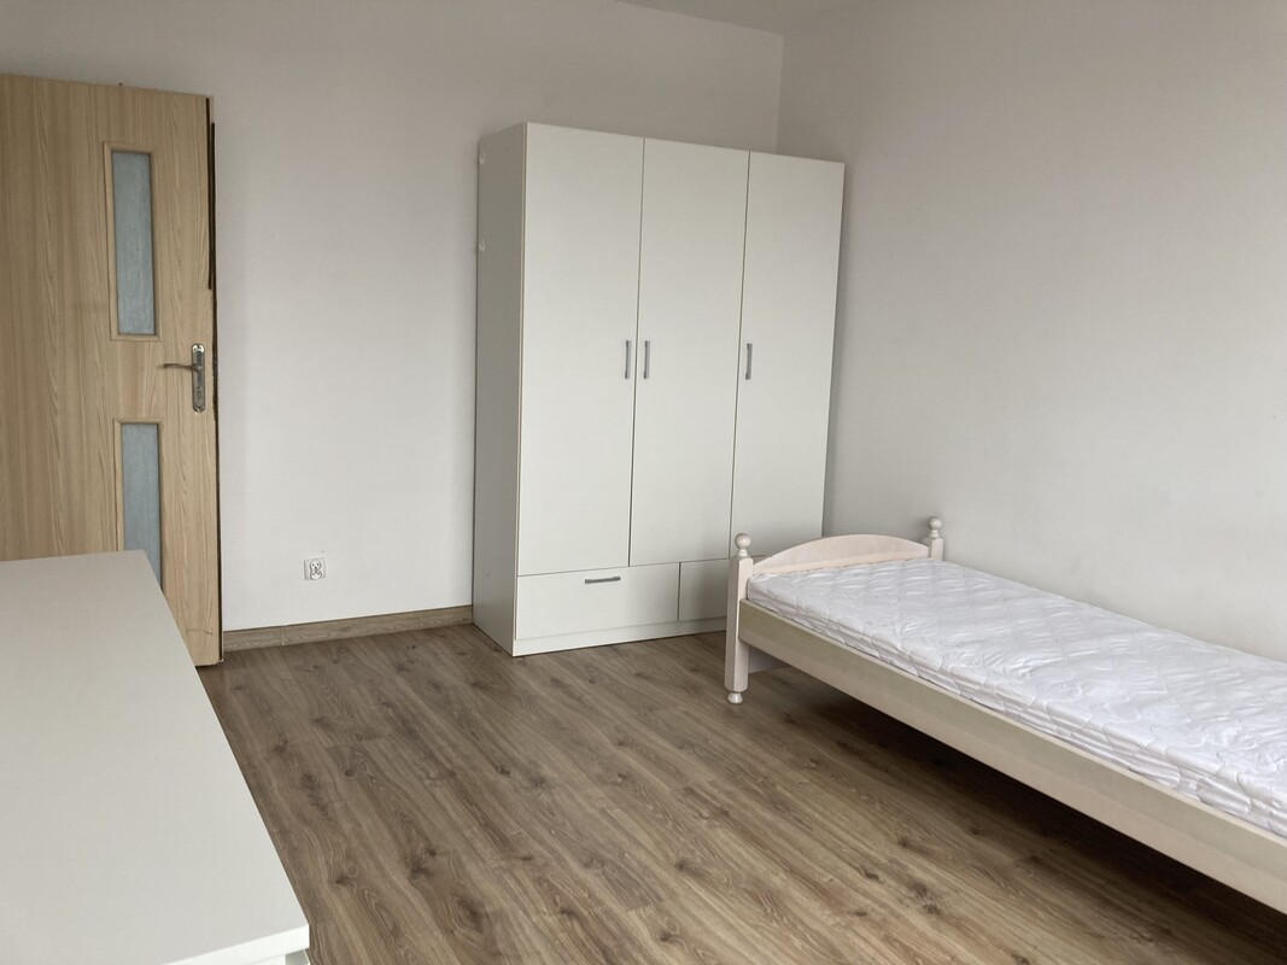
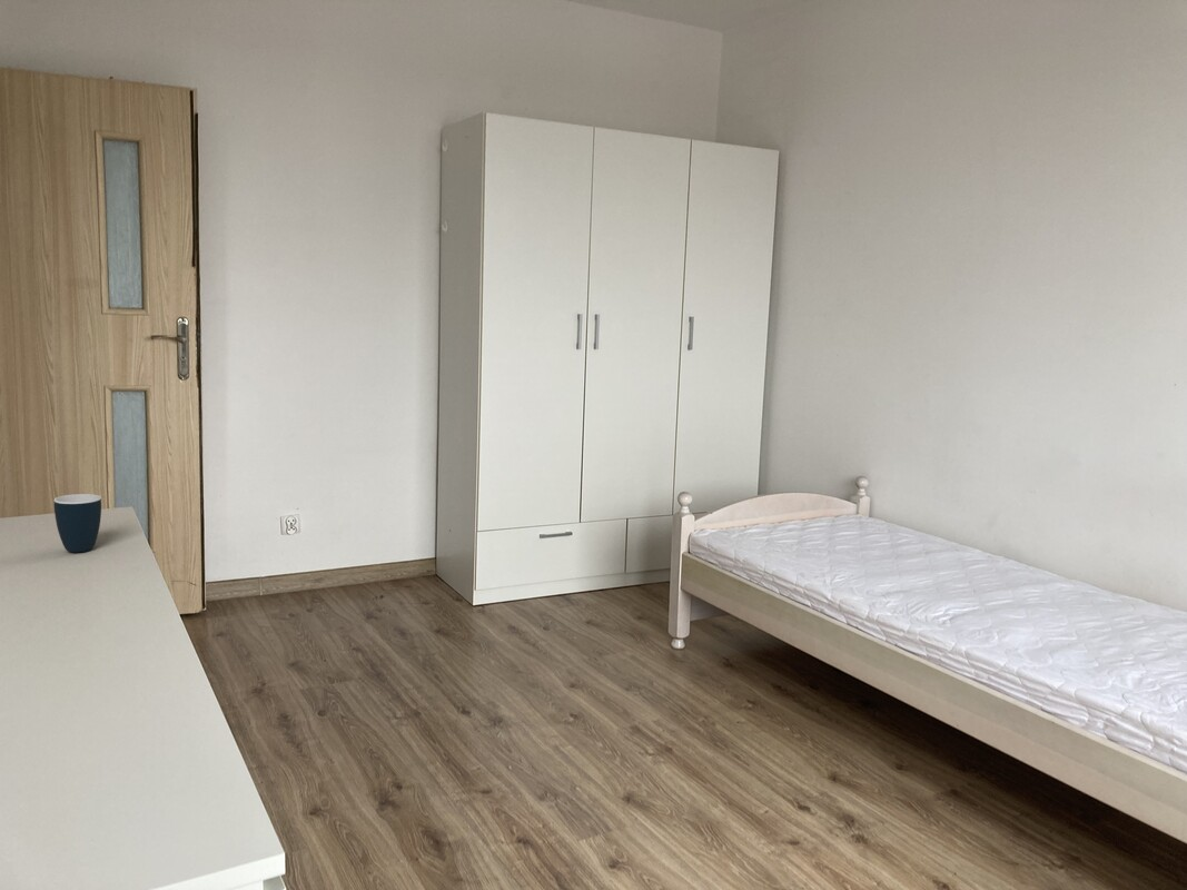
+ mug [53,493,102,553]
